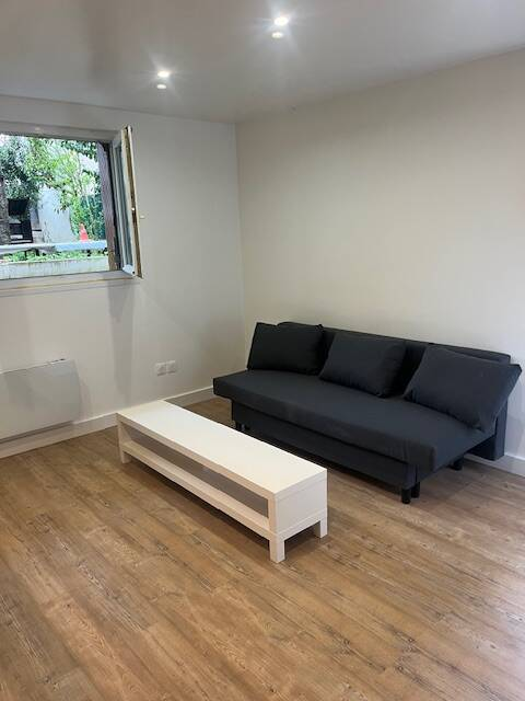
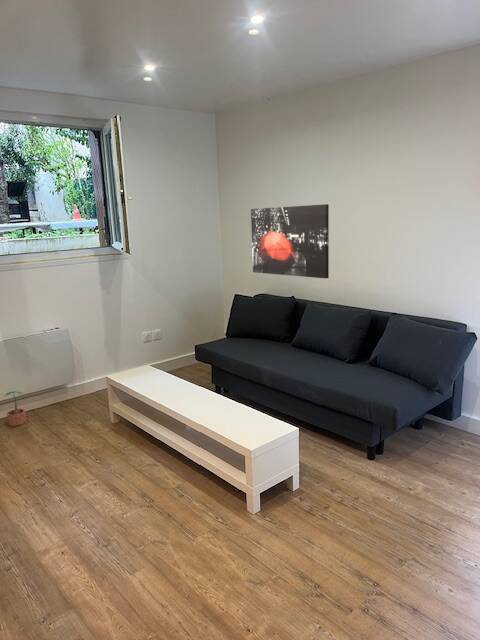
+ potted plant [3,390,27,427]
+ wall art [250,203,330,279]
